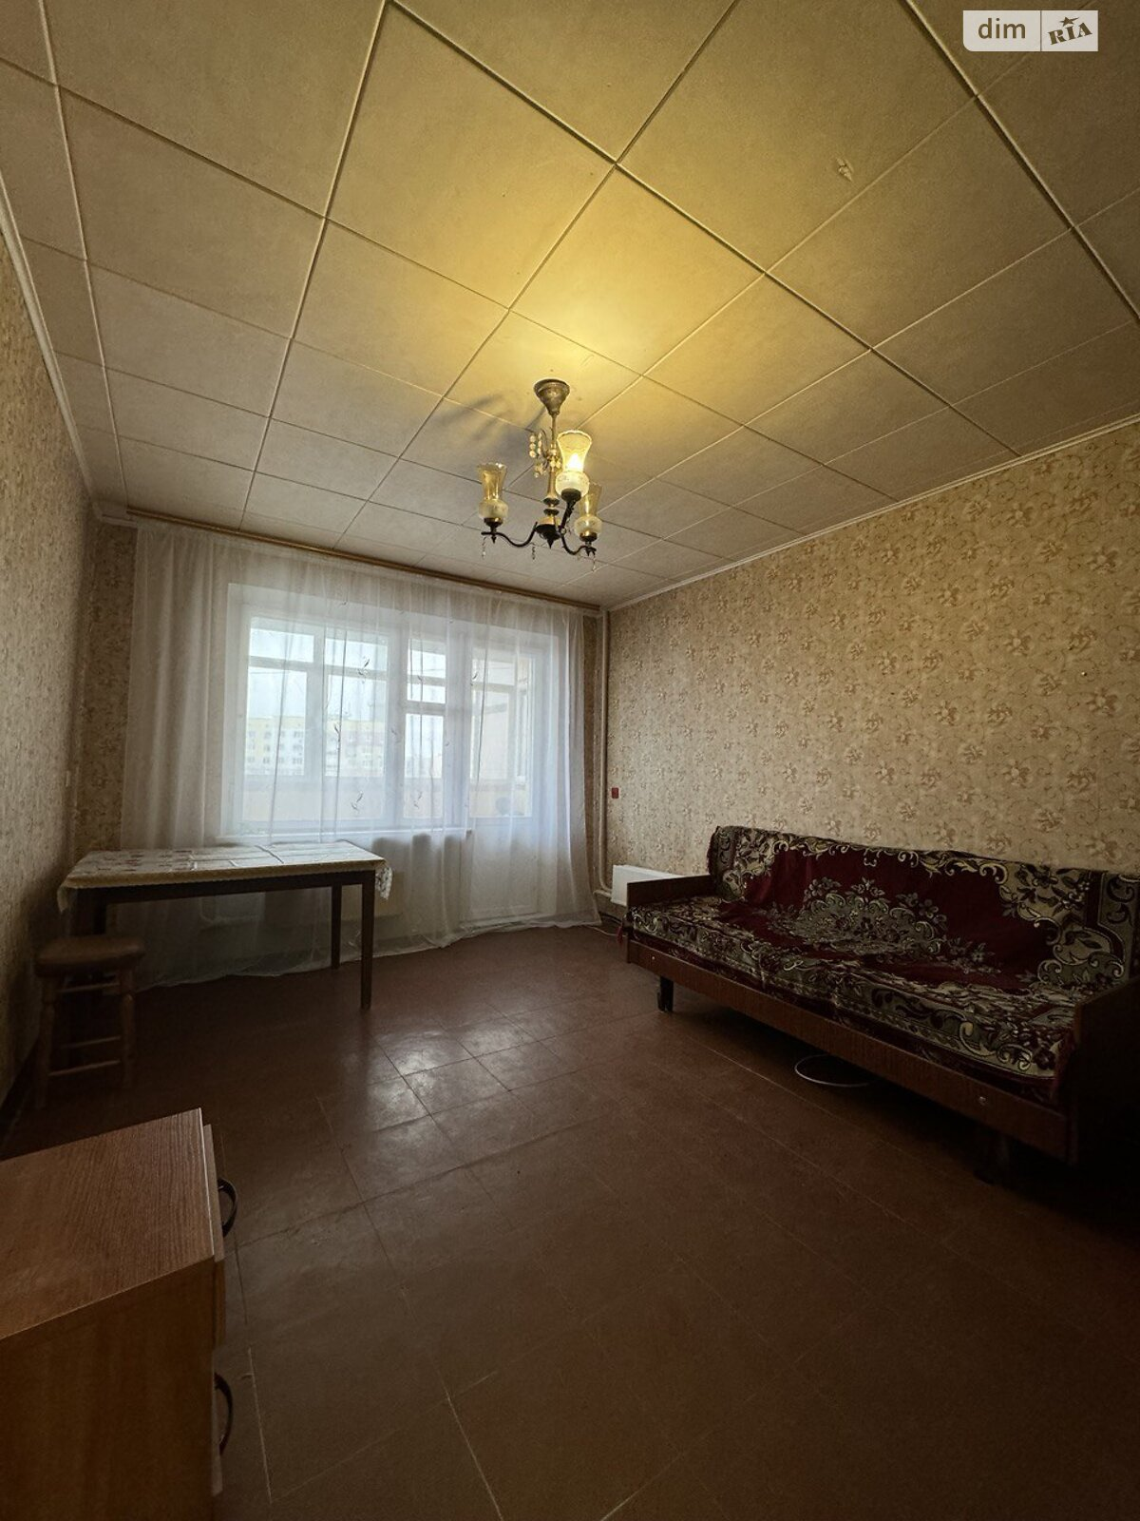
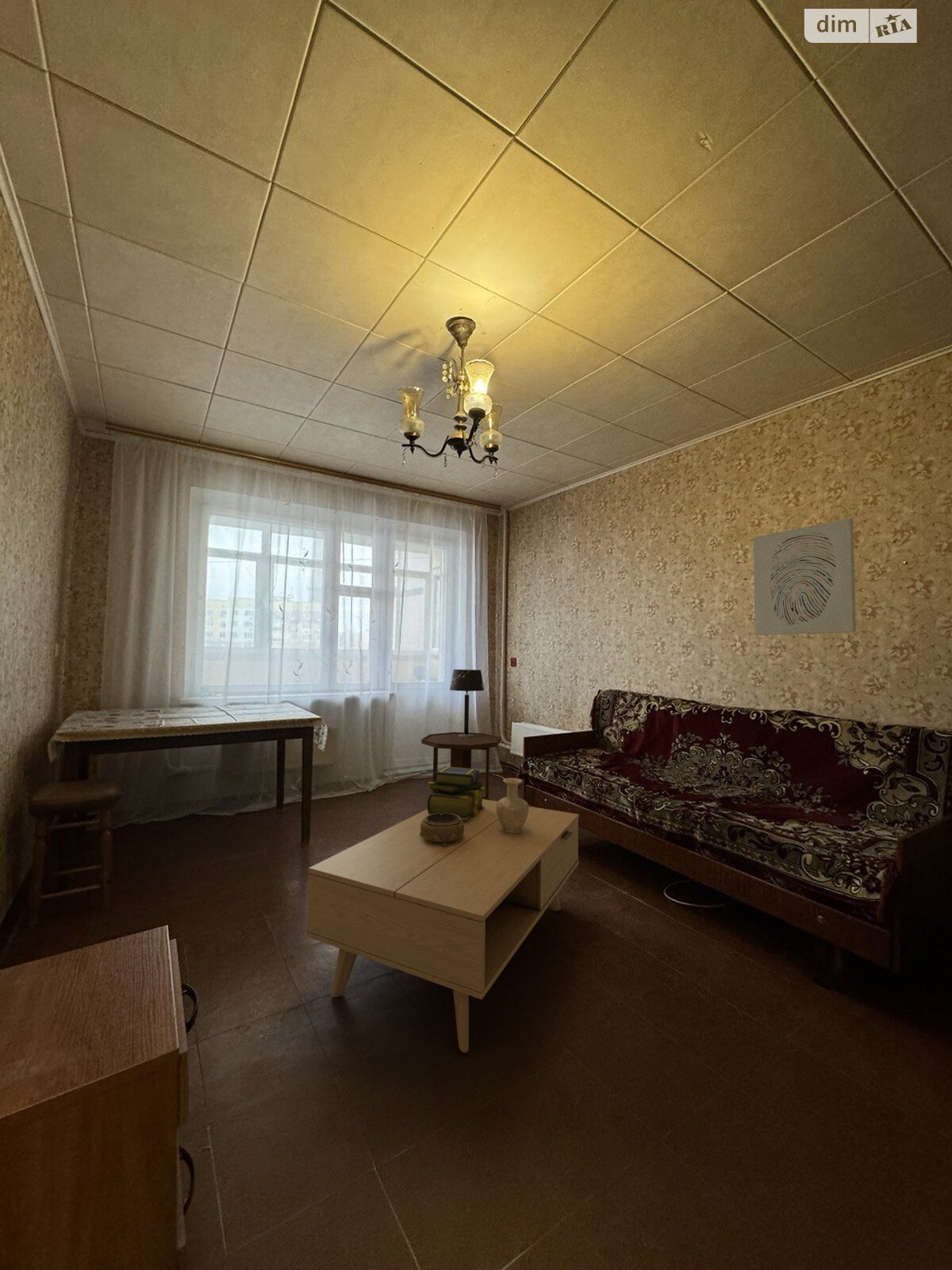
+ table lamp [449,668,485,737]
+ coffee table [305,799,580,1053]
+ decorative bowl [420,813,464,847]
+ side table [420,732,501,800]
+ vase [496,777,529,833]
+ wall art [753,518,857,636]
+ stack of books [426,766,486,820]
